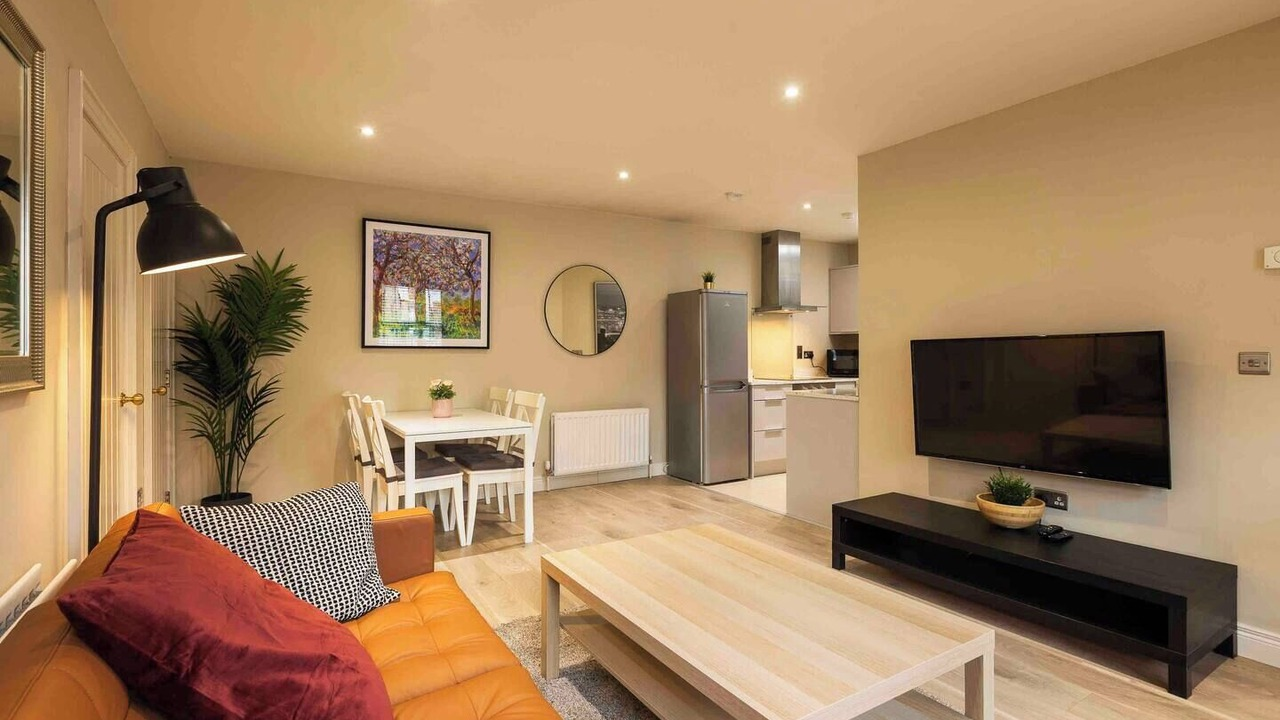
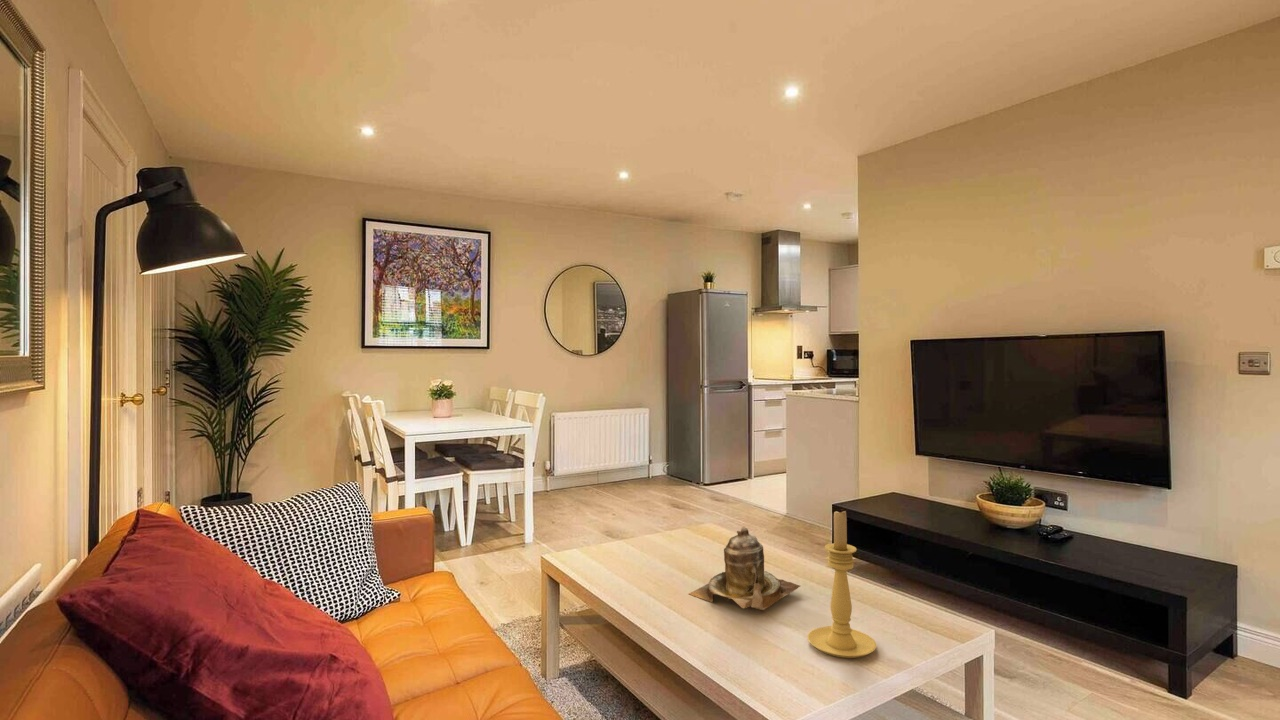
+ candle holder [807,508,877,659]
+ teapot [688,526,801,611]
